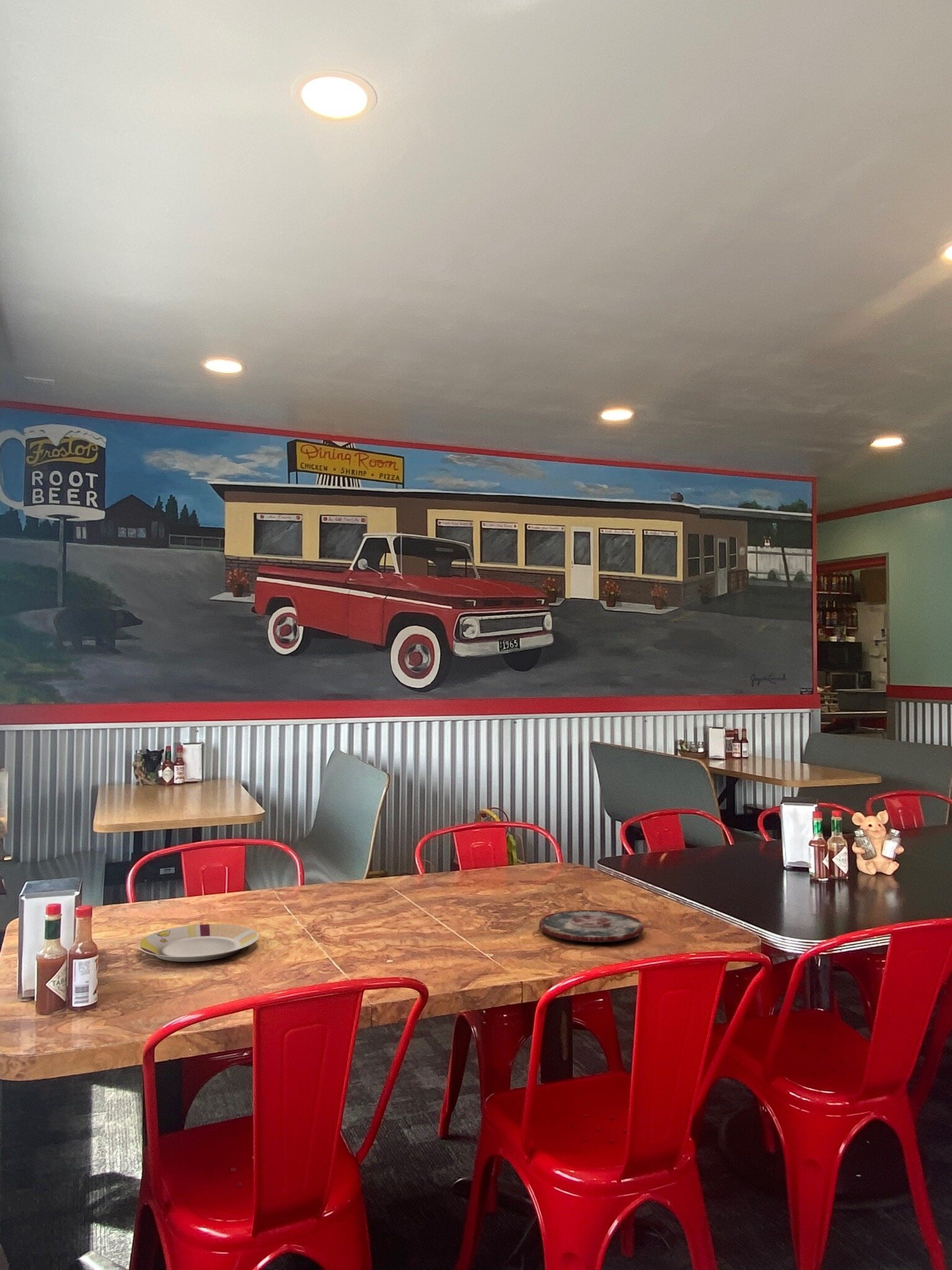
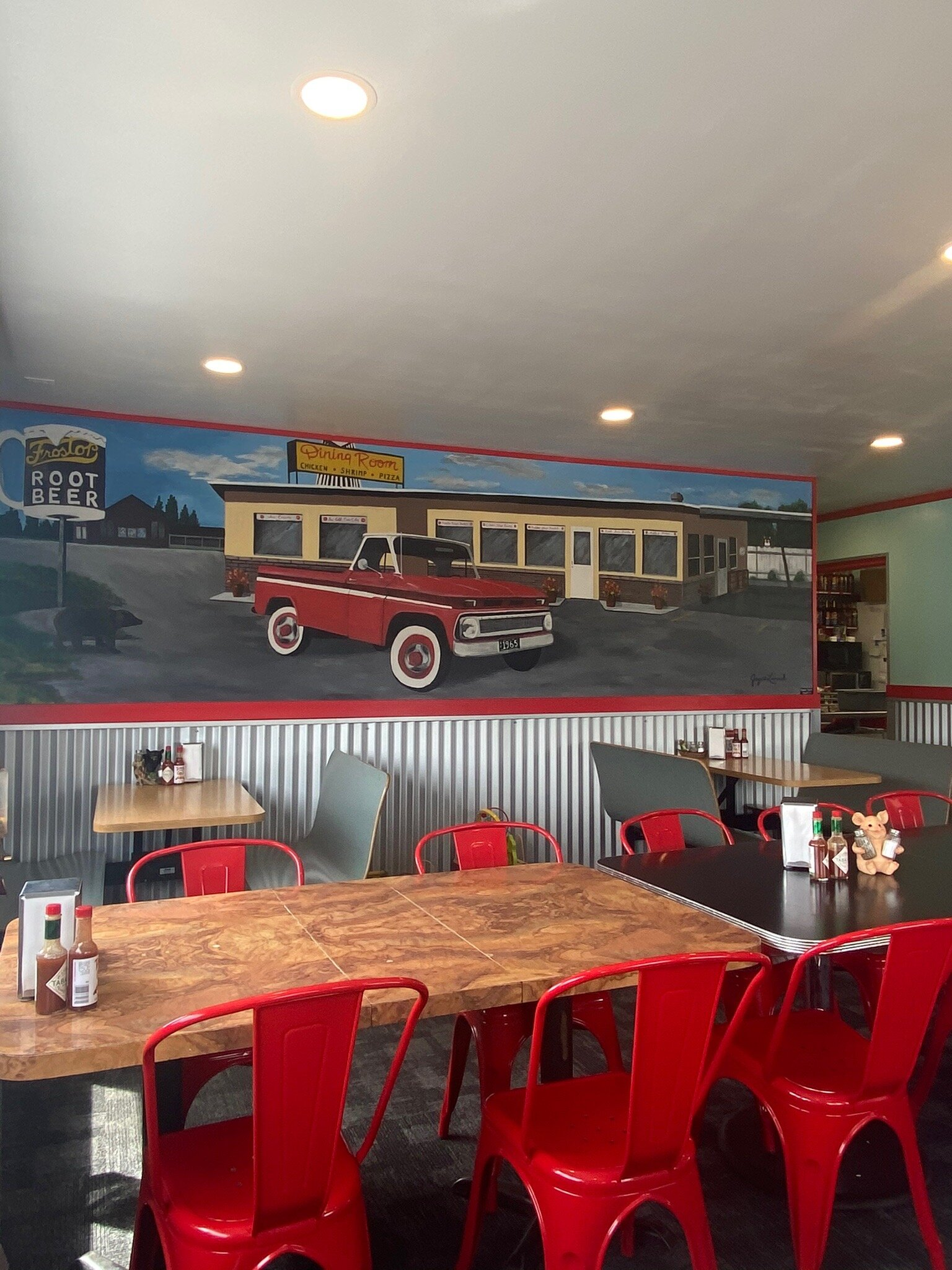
- plate [539,910,644,943]
- plate [138,923,259,962]
